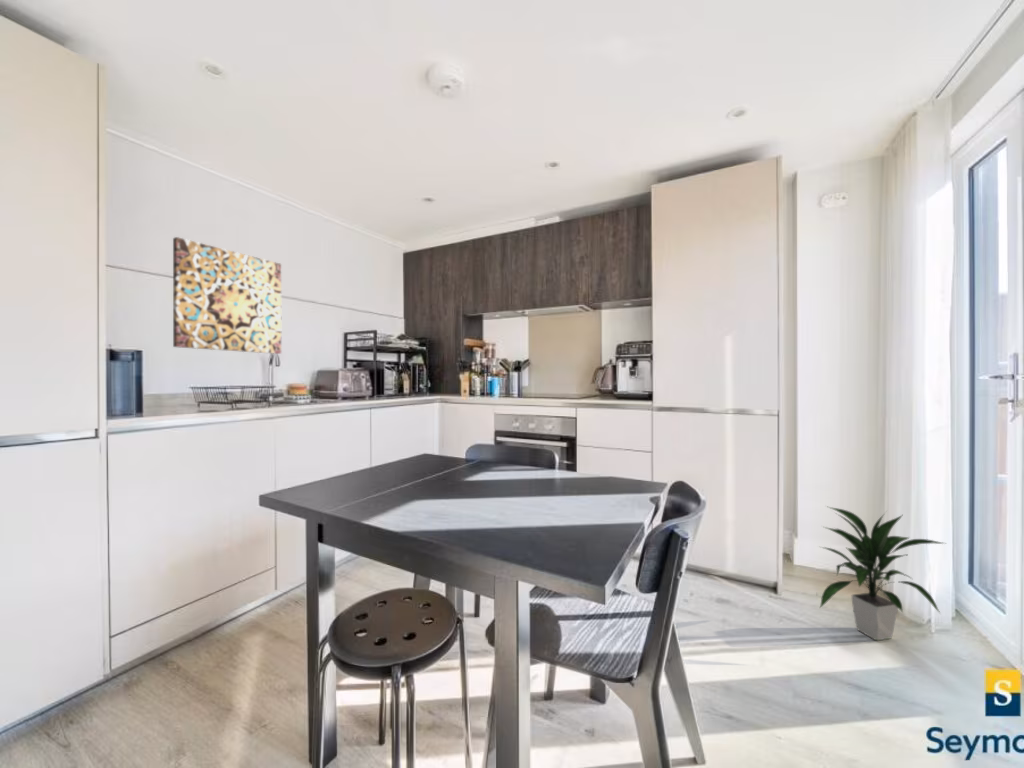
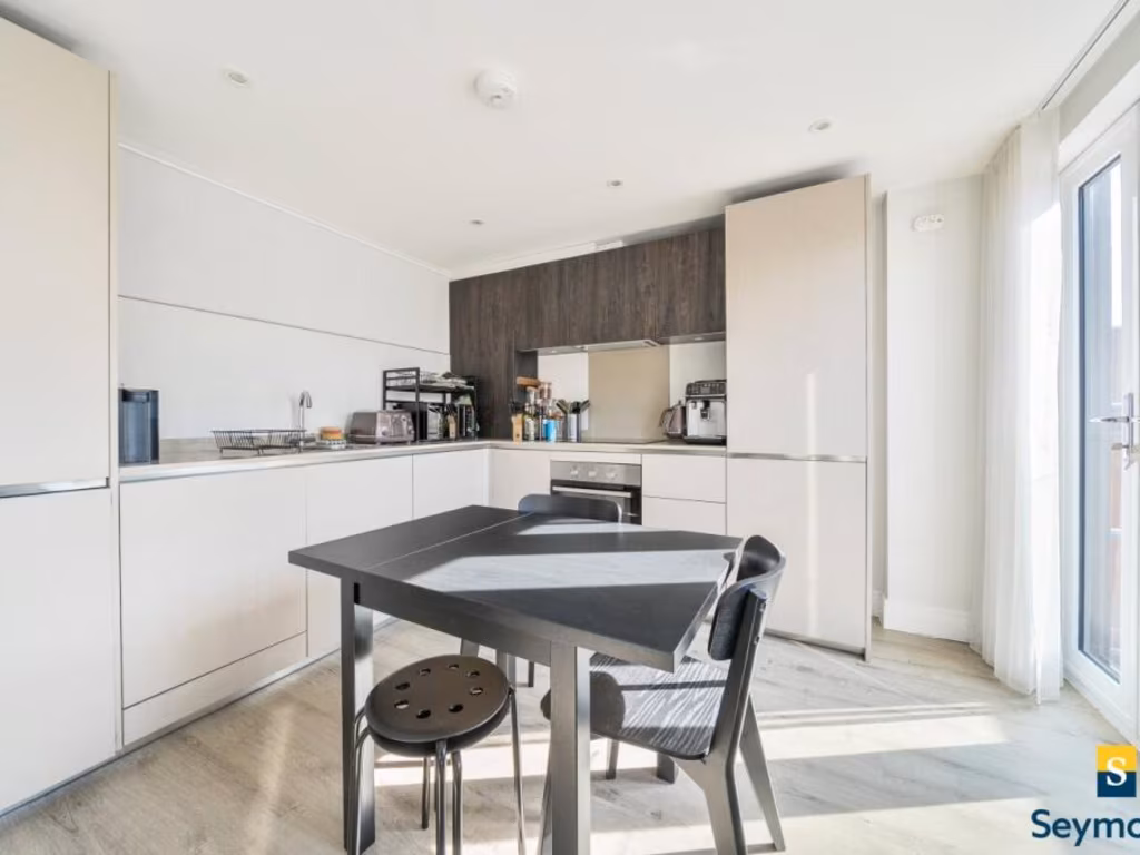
- wall art [172,236,282,355]
- indoor plant [817,505,946,641]
